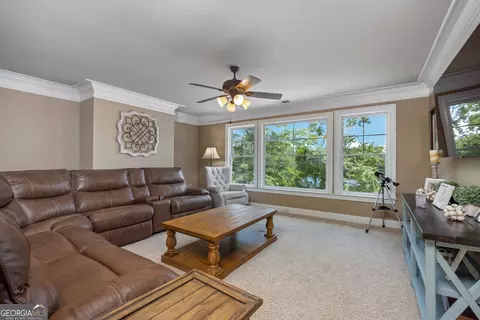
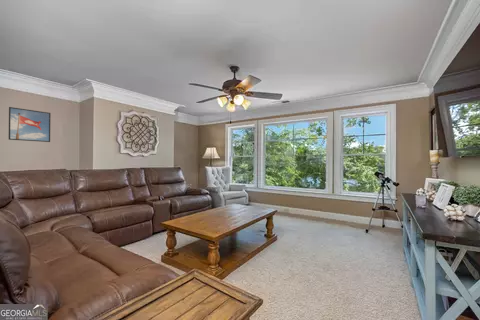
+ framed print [8,106,52,143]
